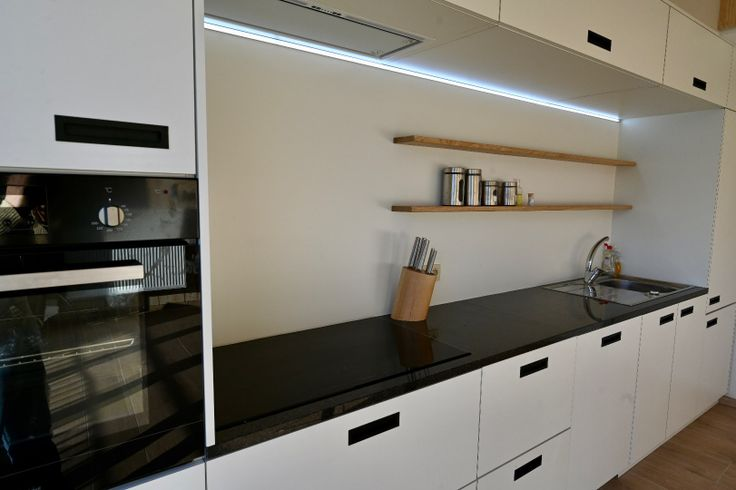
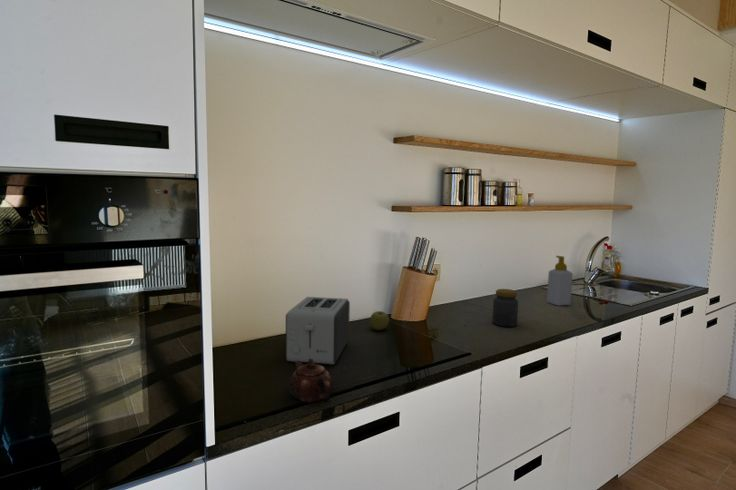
+ apple [369,310,390,331]
+ soap bottle [546,255,574,307]
+ toaster [285,296,351,366]
+ teapot [288,358,334,403]
+ jar [491,288,519,328]
